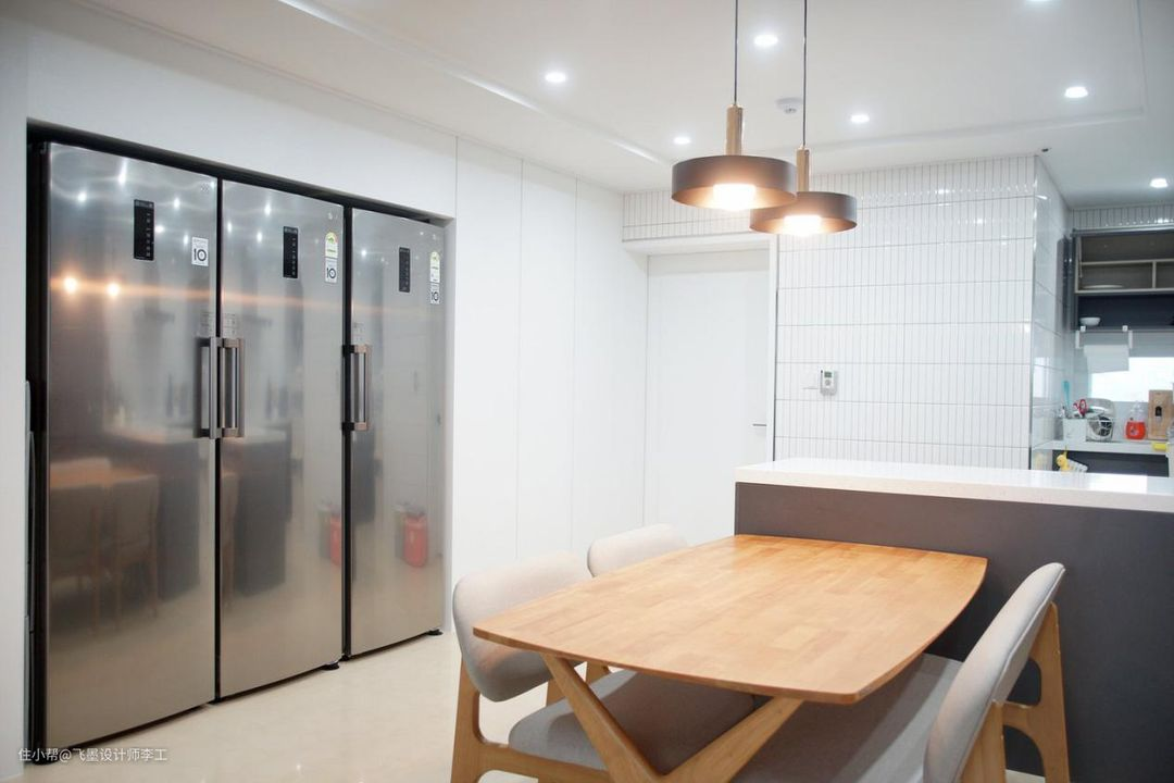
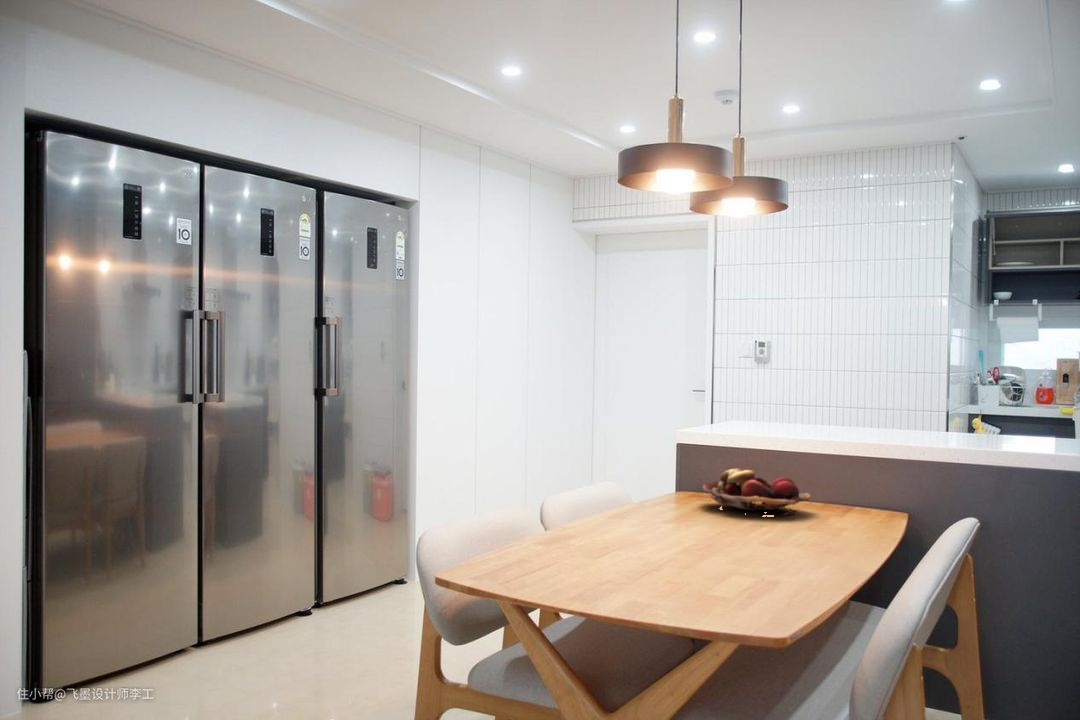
+ fruit basket [701,467,811,517]
